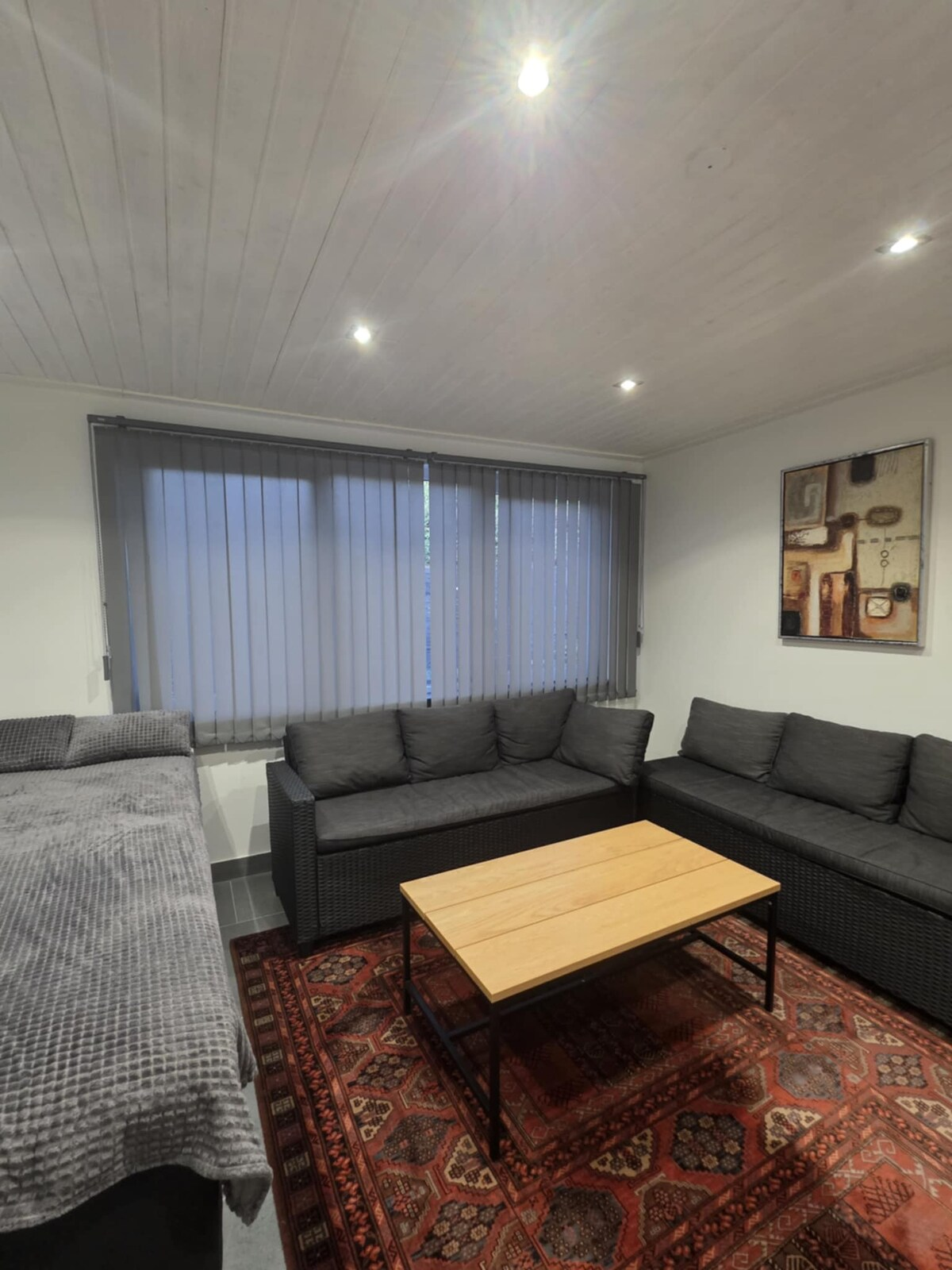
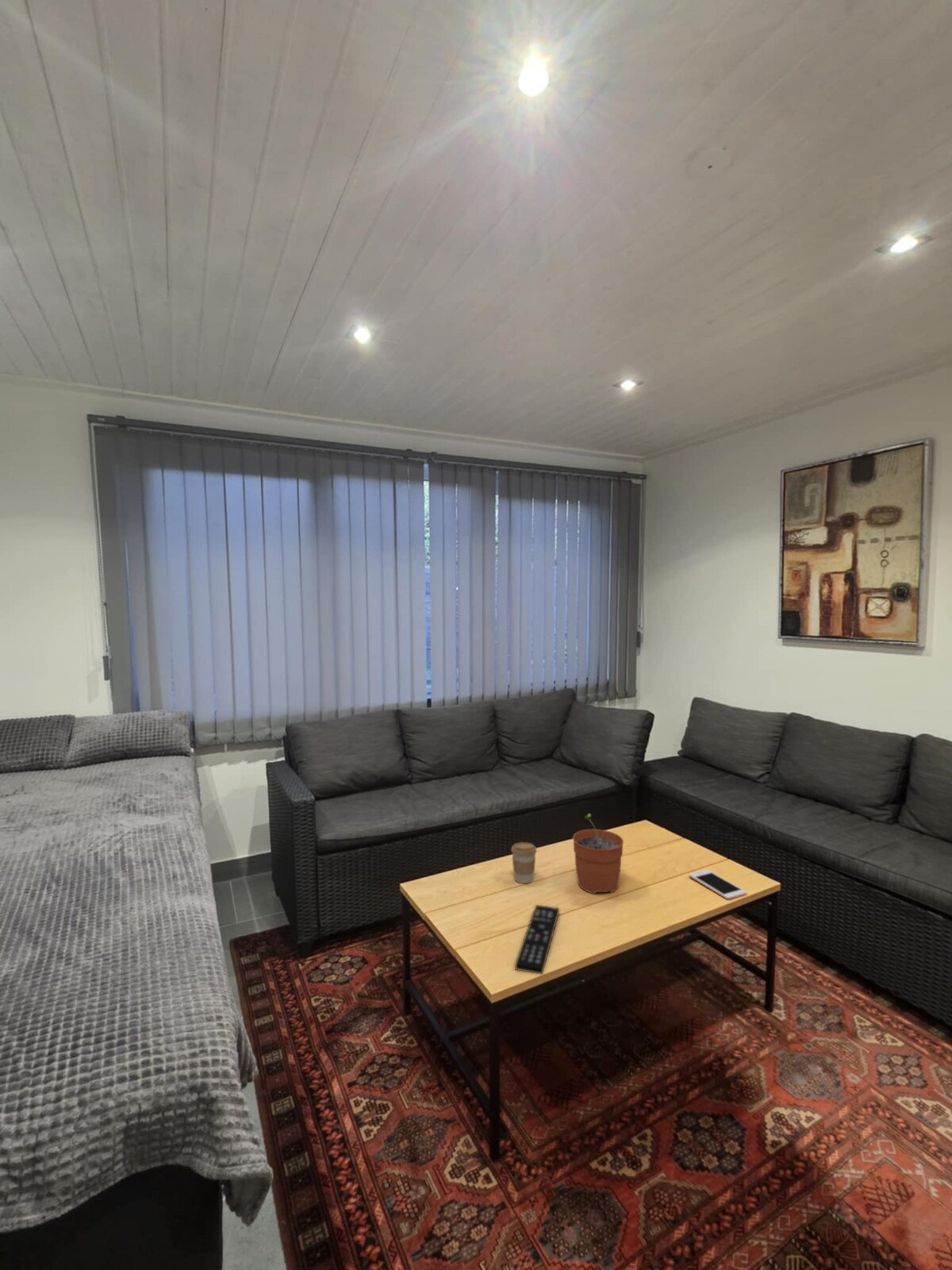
+ coffee cup [510,841,537,884]
+ plant pot [572,813,624,895]
+ remote control [514,904,560,976]
+ cell phone [688,869,747,900]
